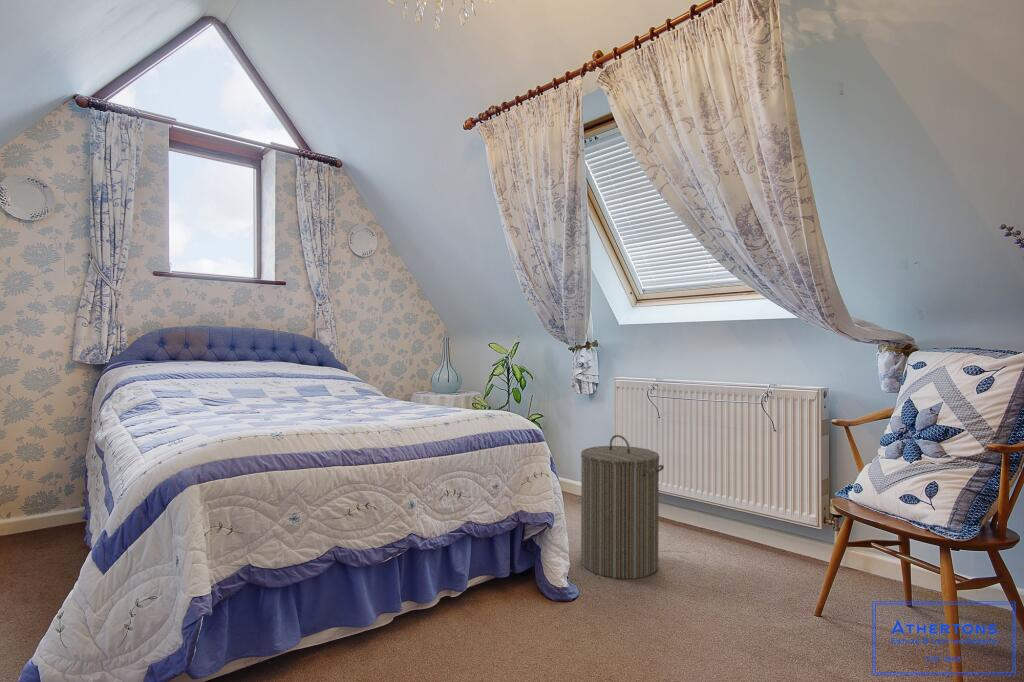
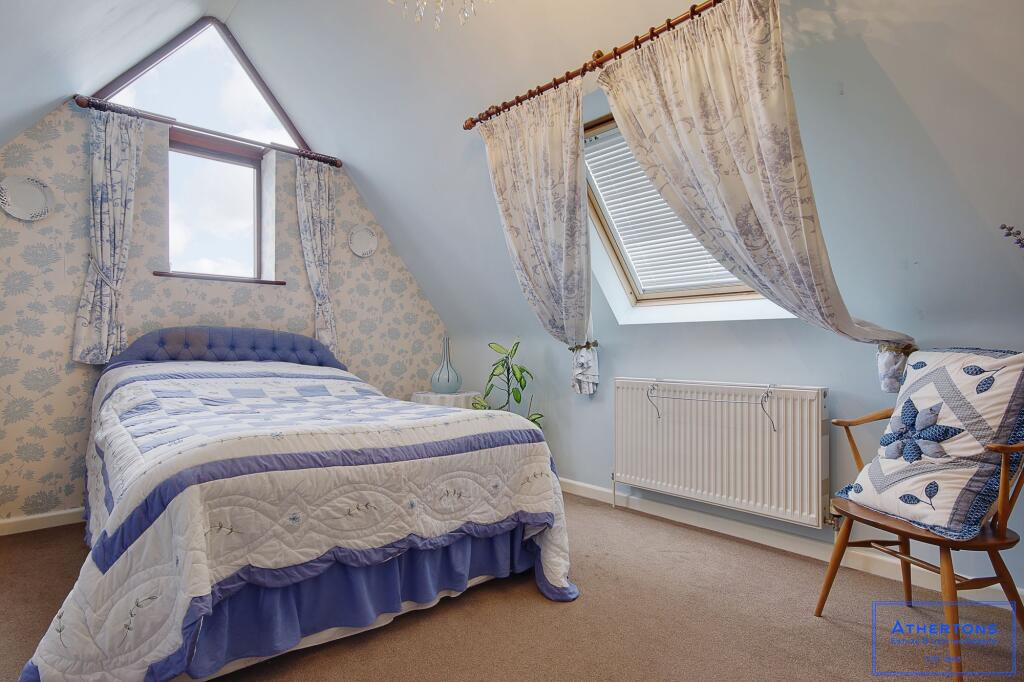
- laundry hamper [580,434,665,580]
